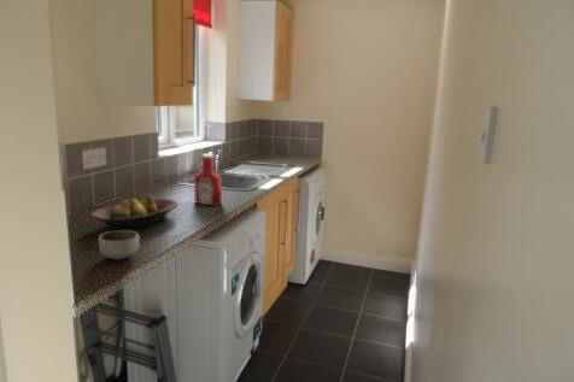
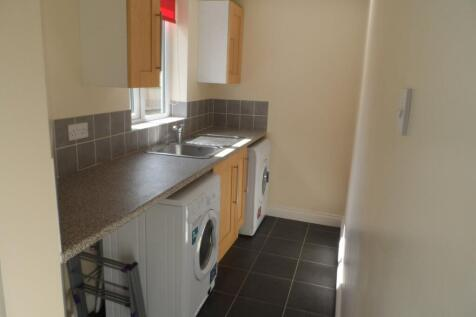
- bowl [98,229,140,260]
- soap bottle [193,153,223,207]
- fruit bowl [90,194,180,230]
